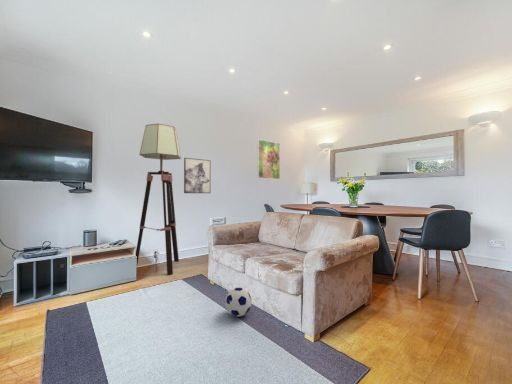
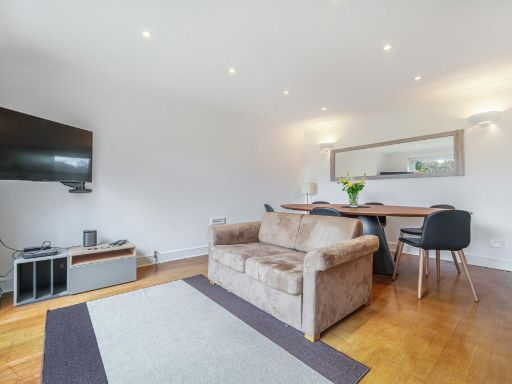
- soccer ball [224,287,253,318]
- floor lamp [135,123,182,276]
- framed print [256,138,281,180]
- wall art [183,157,212,194]
